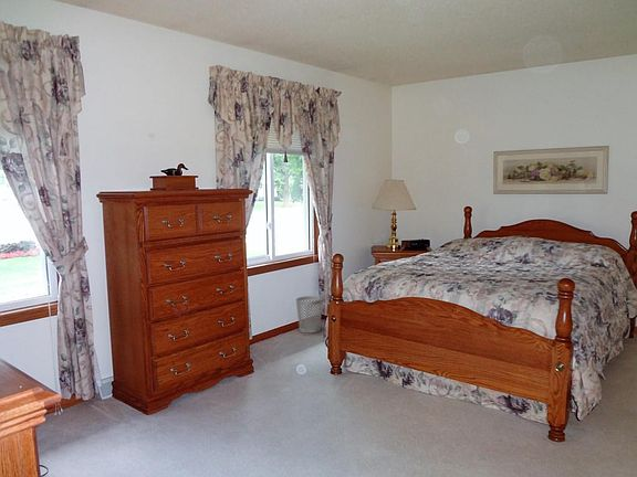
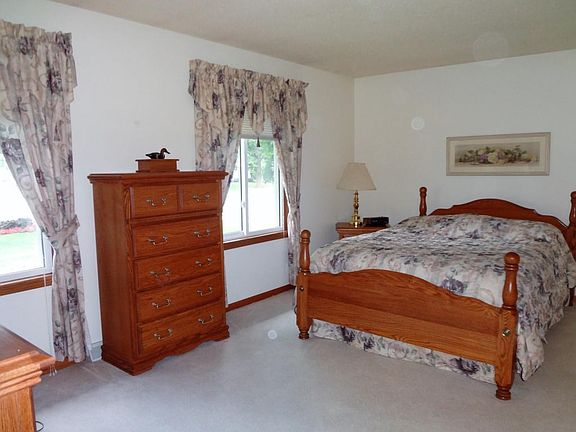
- wastebasket [295,295,323,335]
